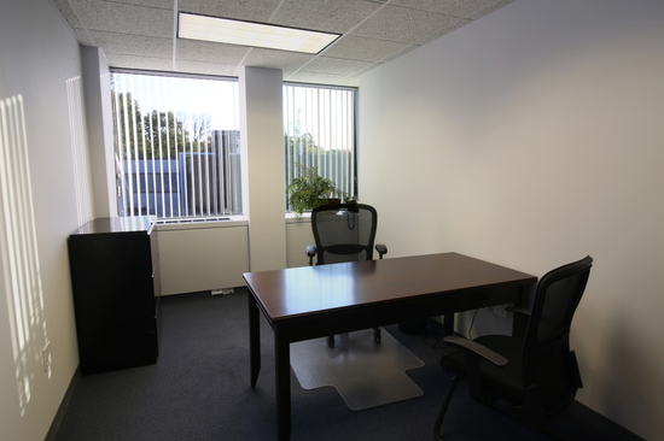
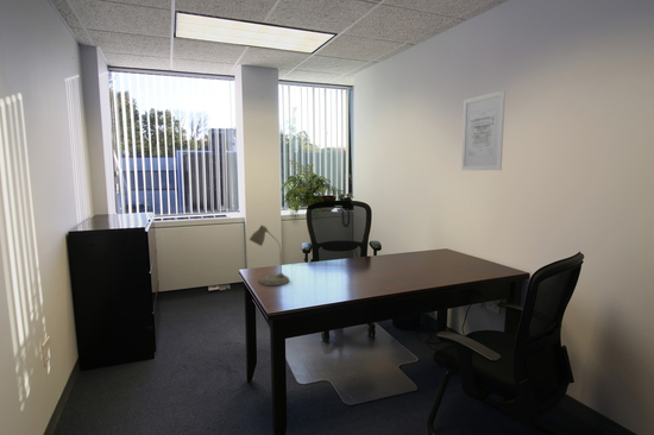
+ desk lamp [249,223,290,286]
+ wall art [460,89,507,171]
